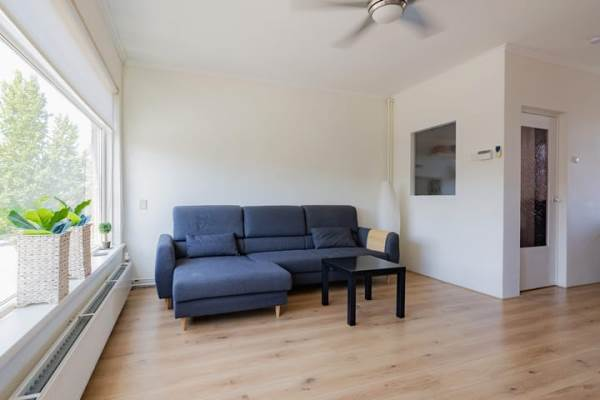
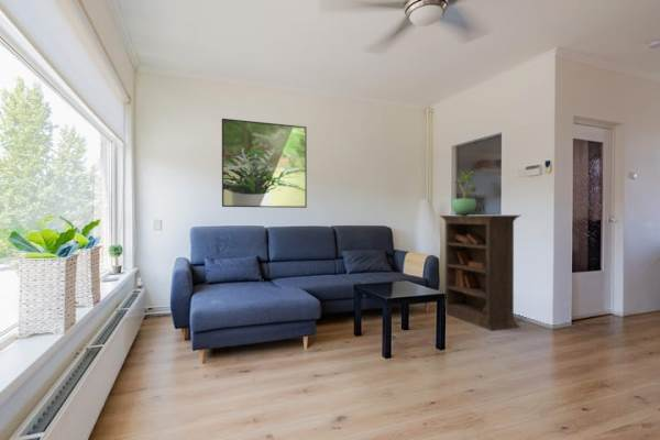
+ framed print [221,118,308,209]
+ bookcase [439,215,521,332]
+ potted plant [451,170,479,216]
